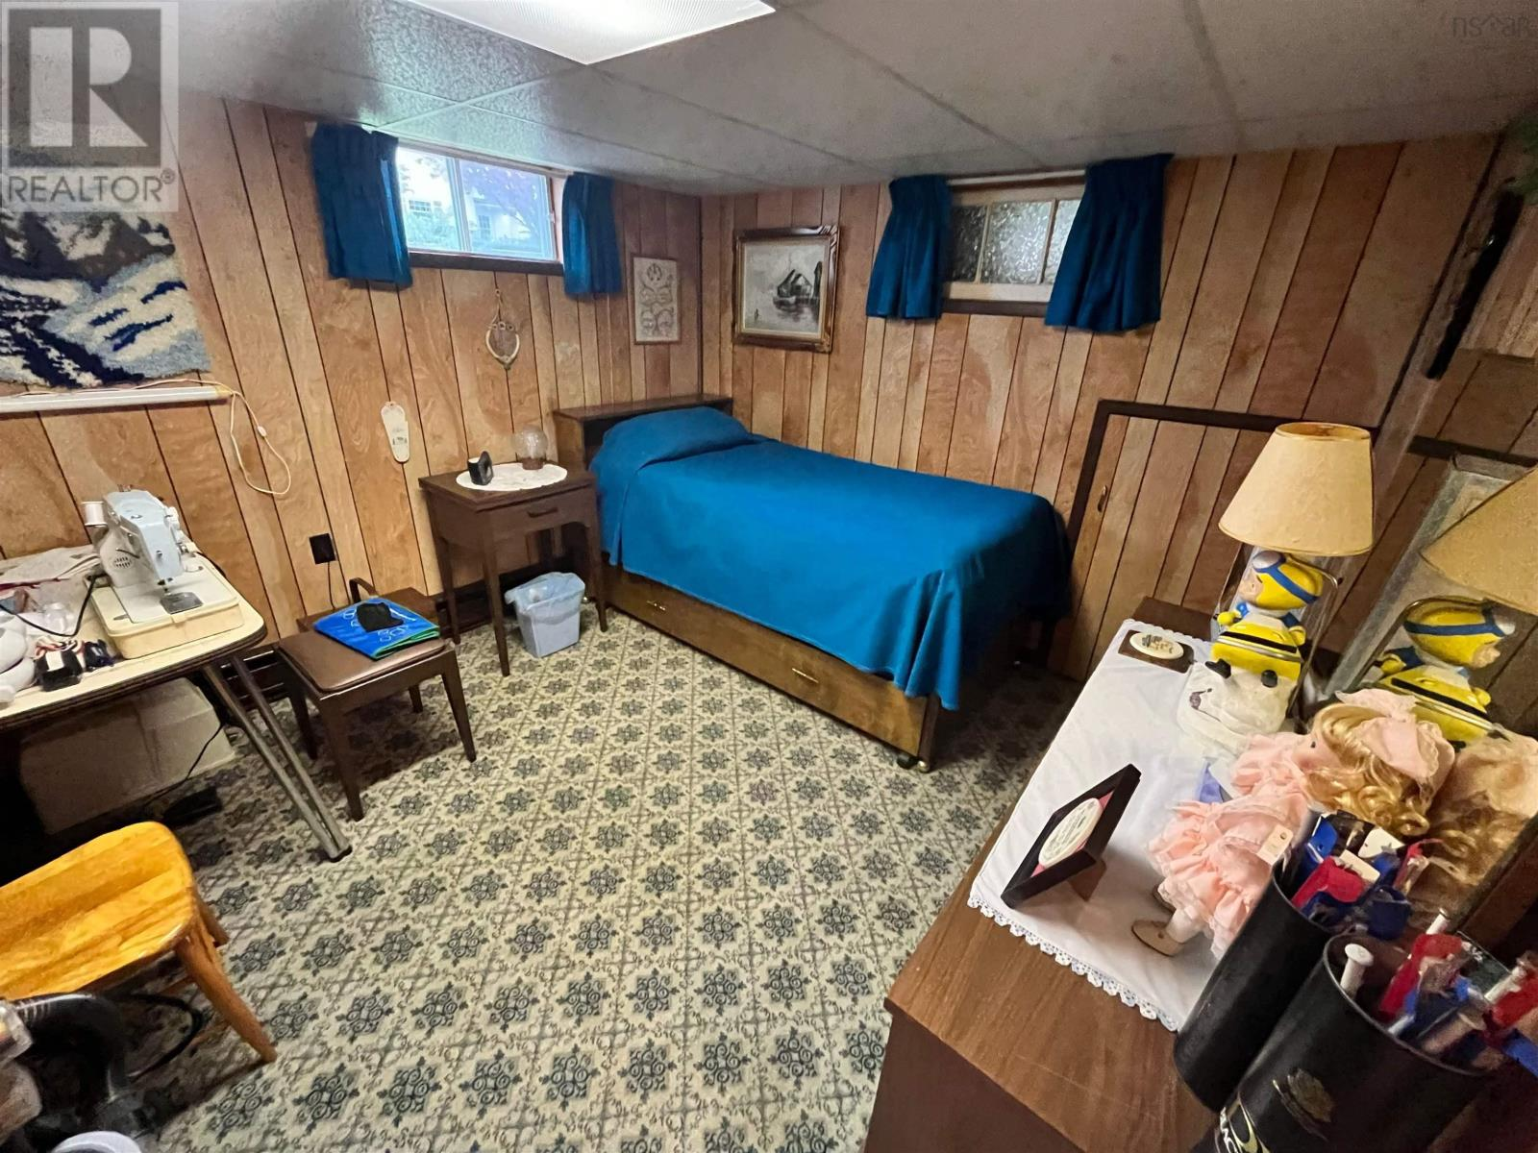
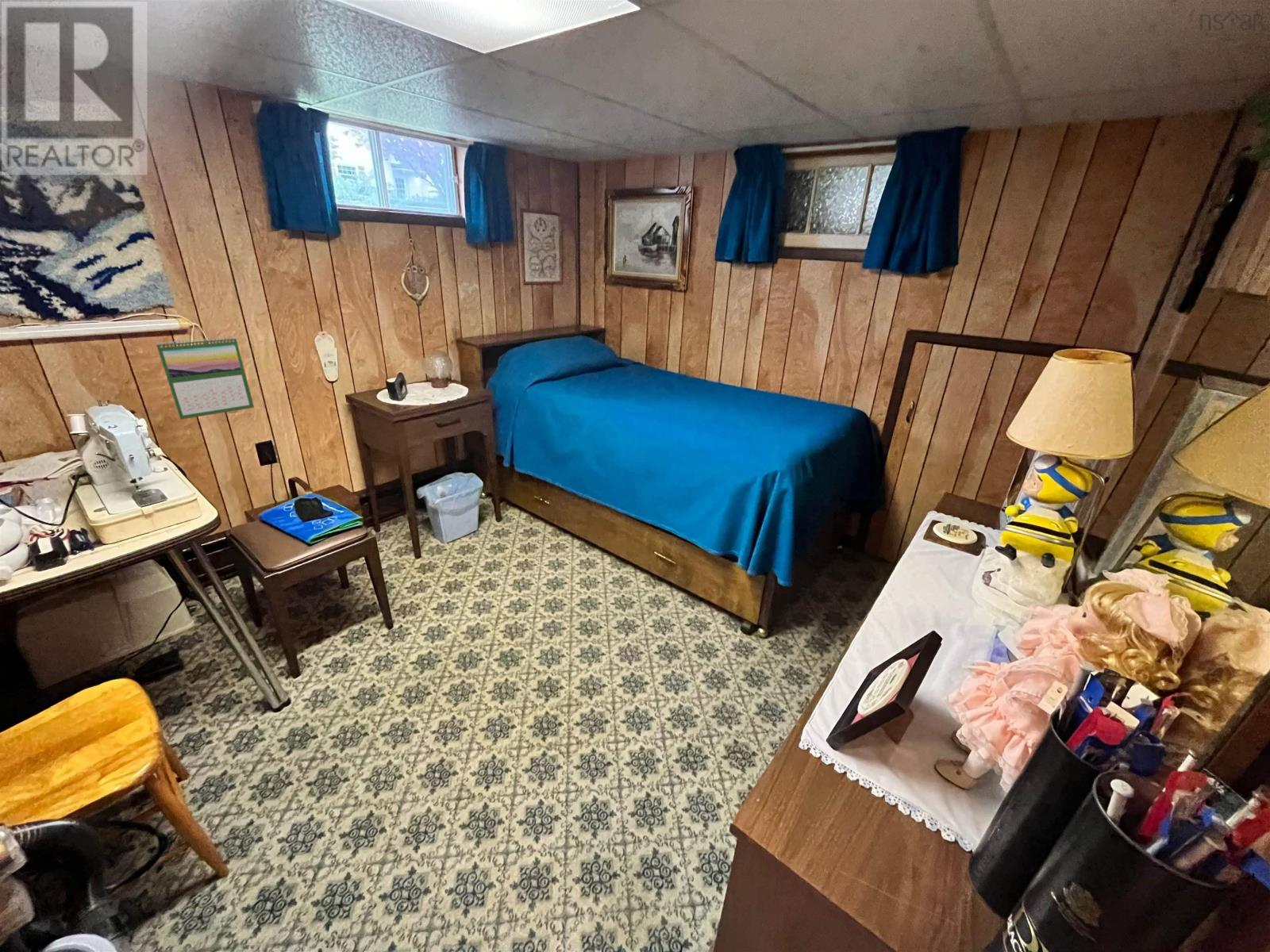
+ calendar [155,336,255,420]
